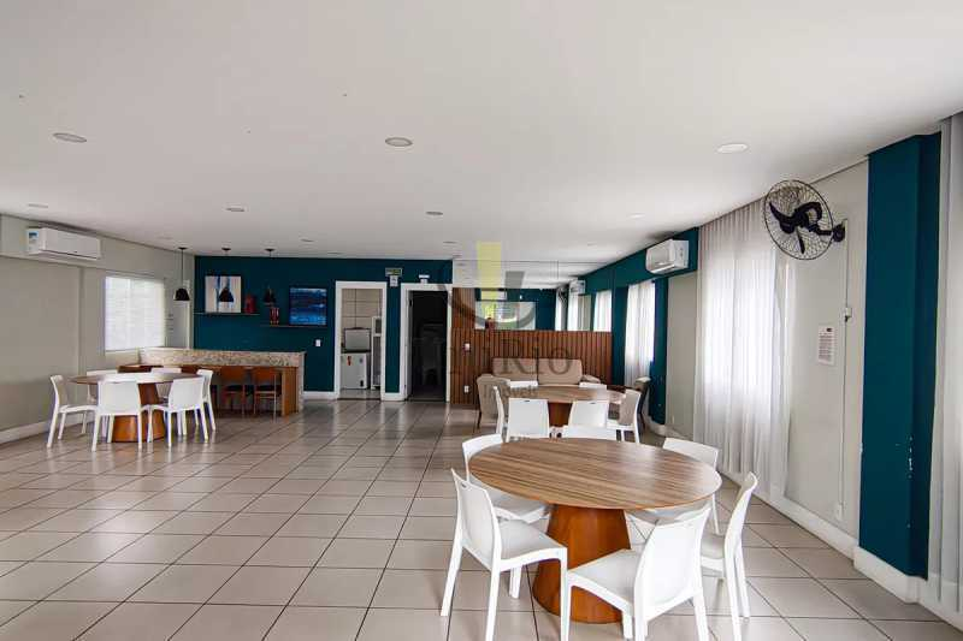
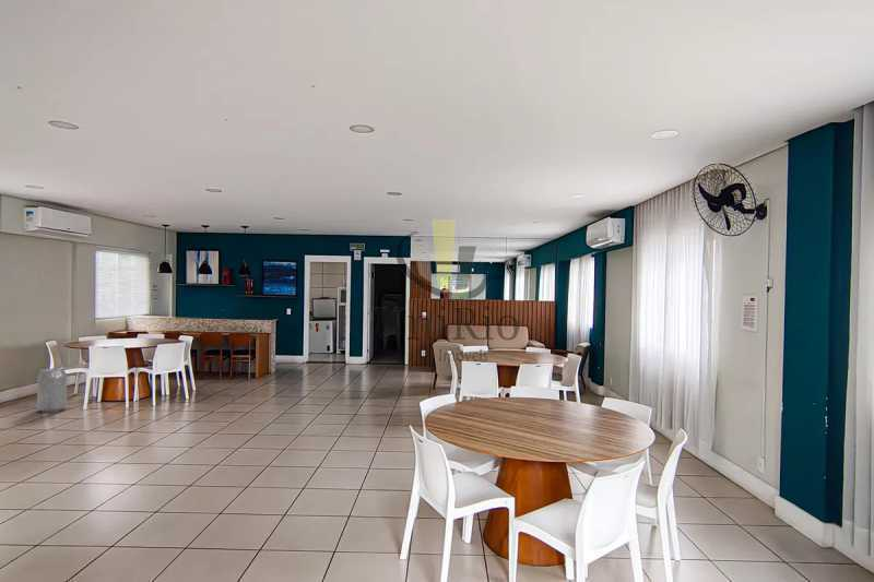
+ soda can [36,367,68,414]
